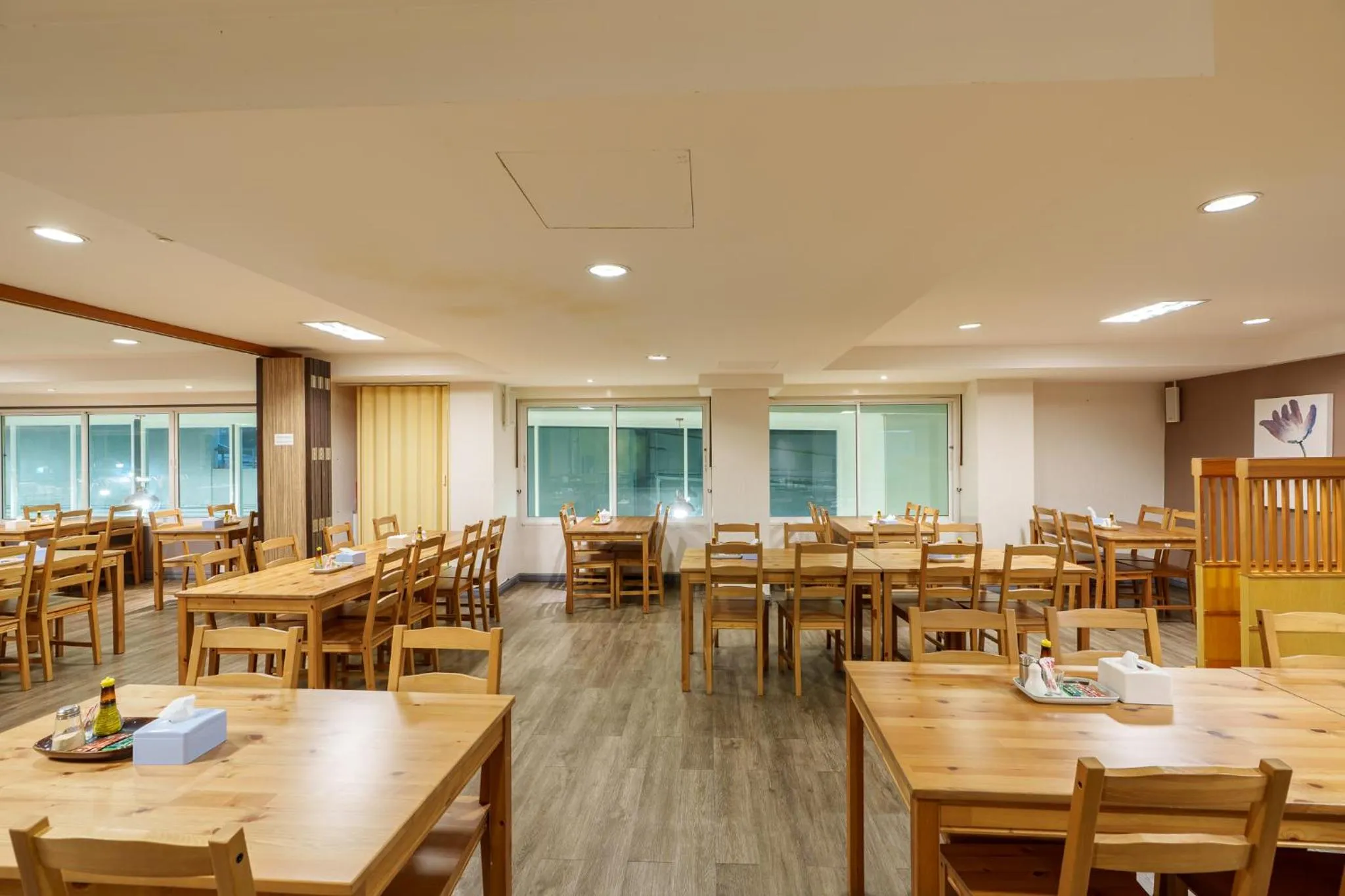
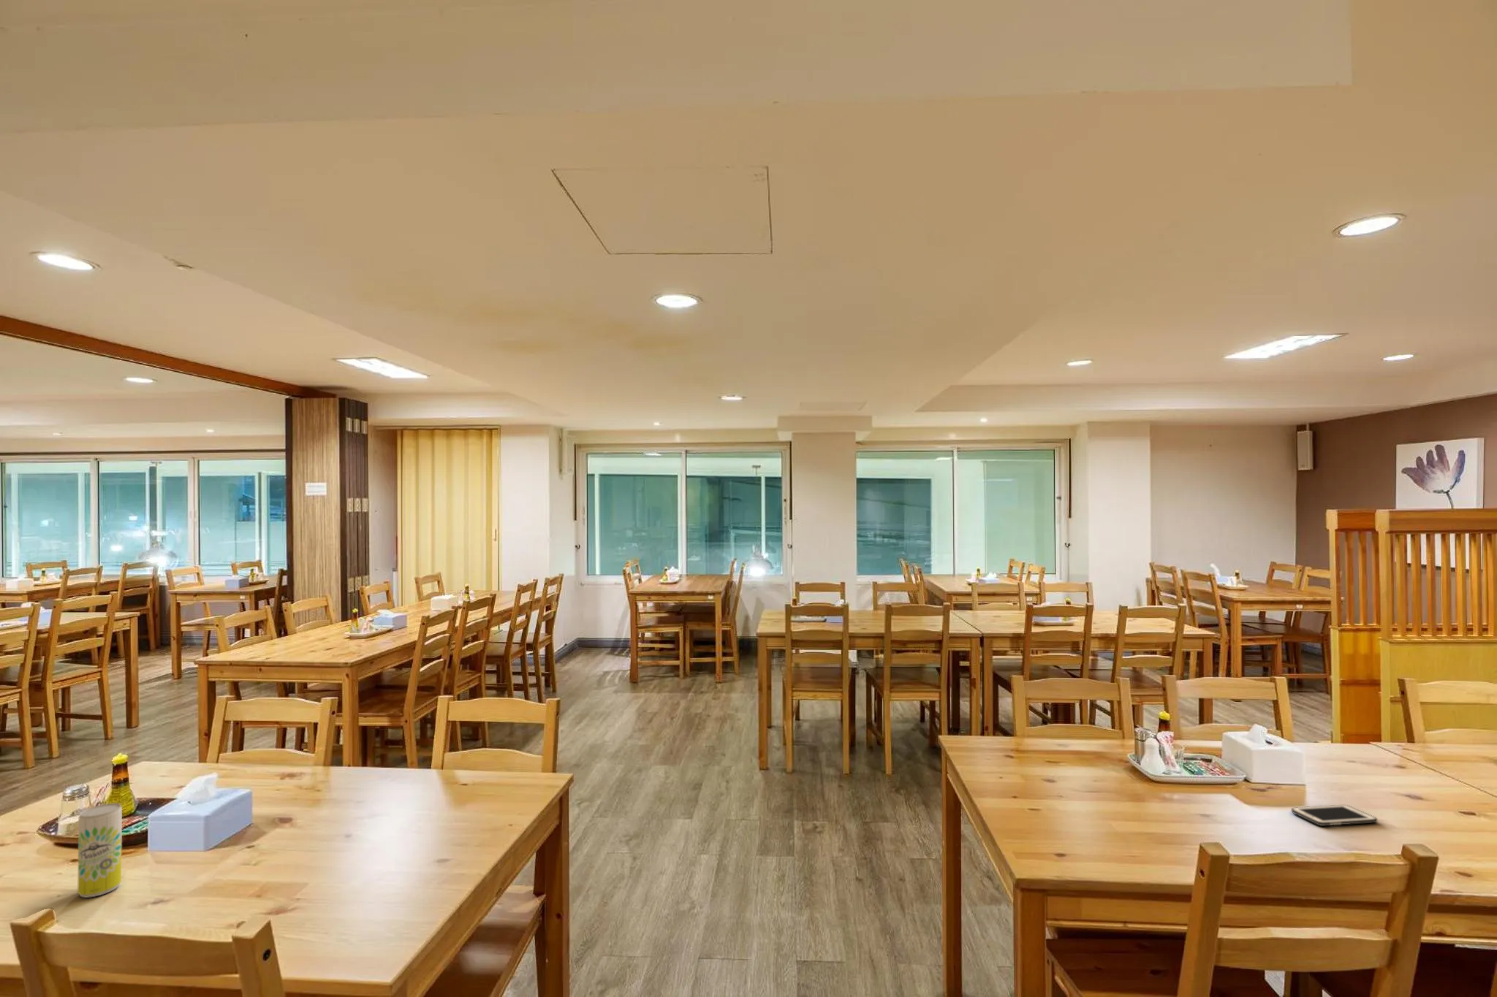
+ cell phone [1291,804,1378,827]
+ beverage can [77,802,122,898]
